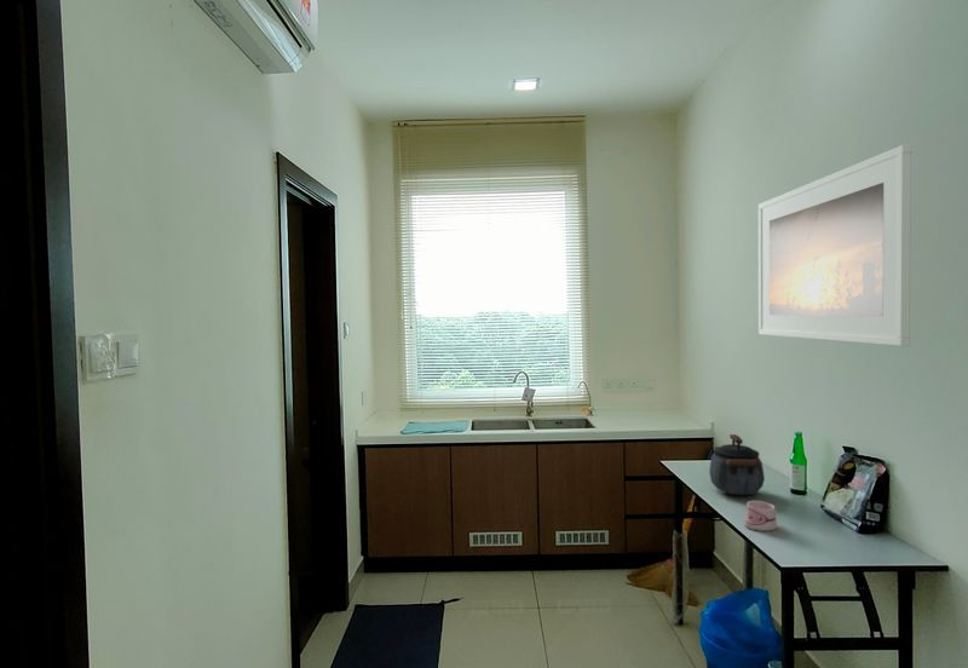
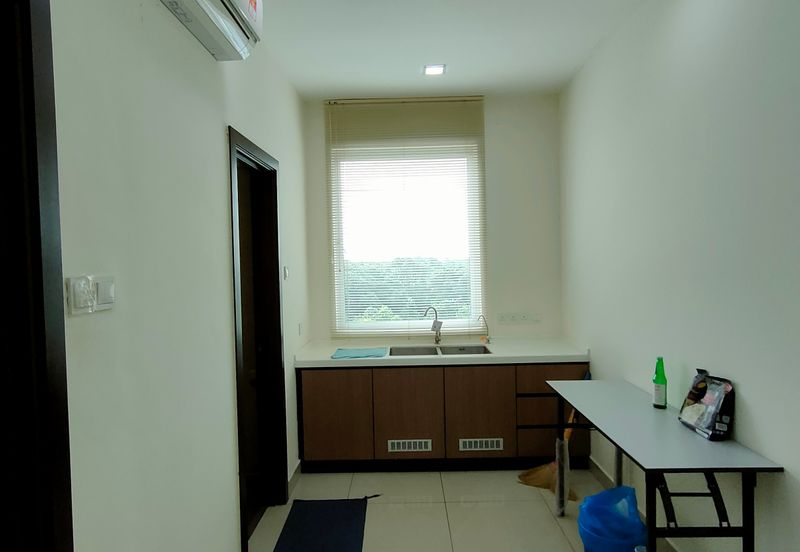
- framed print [757,143,912,347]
- kettle [708,433,766,496]
- mug [744,500,778,532]
